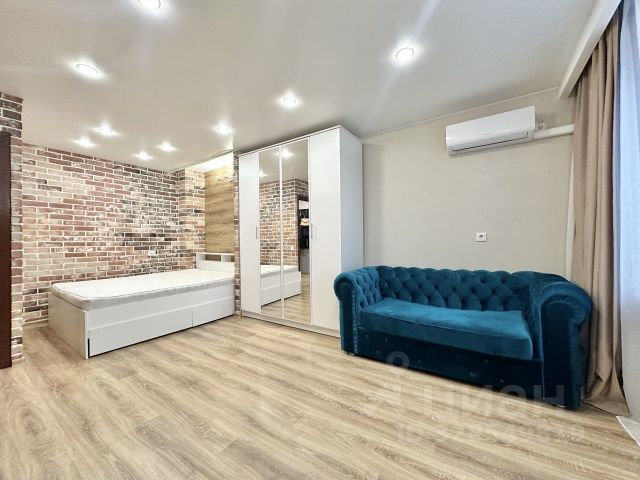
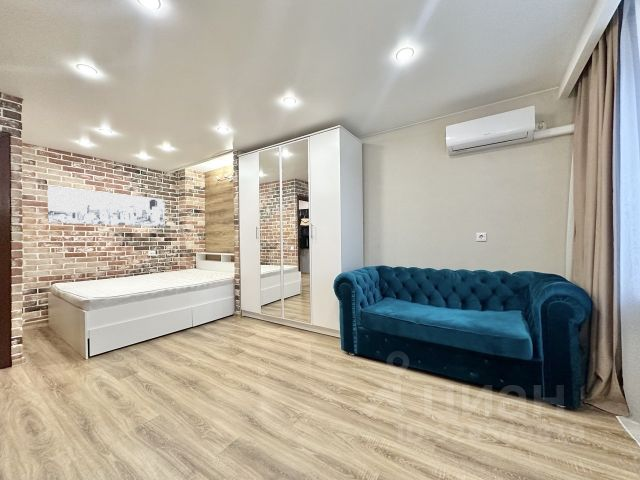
+ wall art [47,185,166,228]
